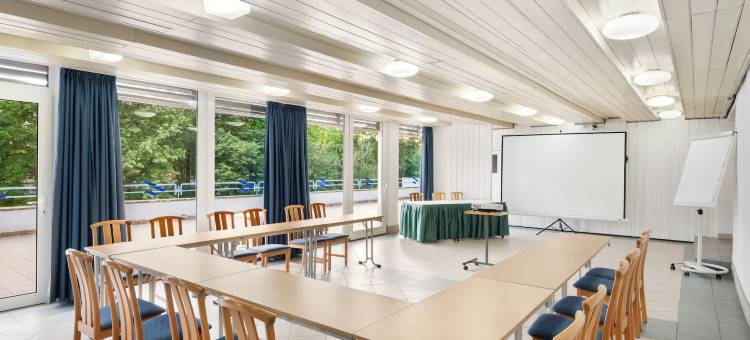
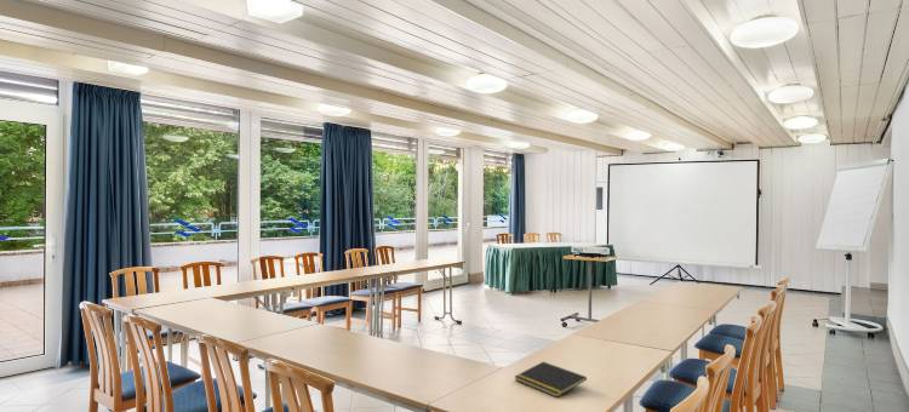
+ notepad [514,361,588,399]
